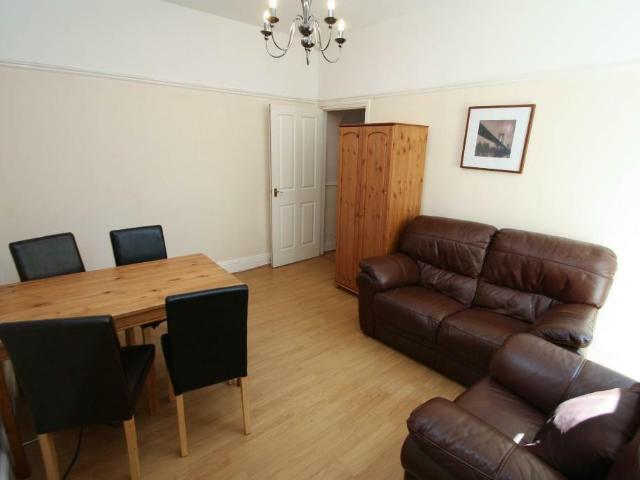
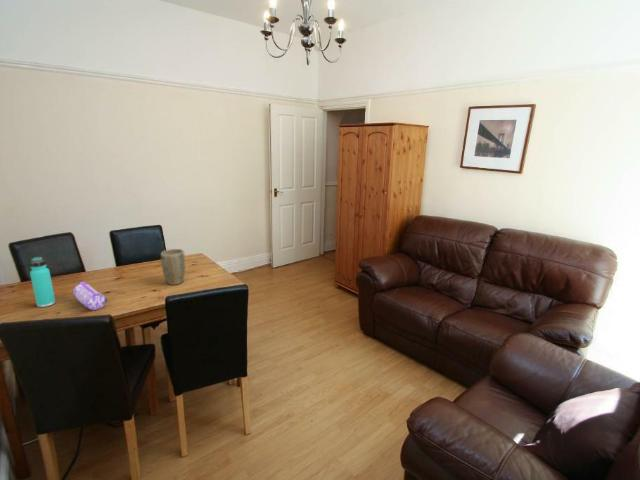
+ thermos bottle [29,256,56,308]
+ pencil case [72,281,108,311]
+ plant pot [160,248,186,286]
